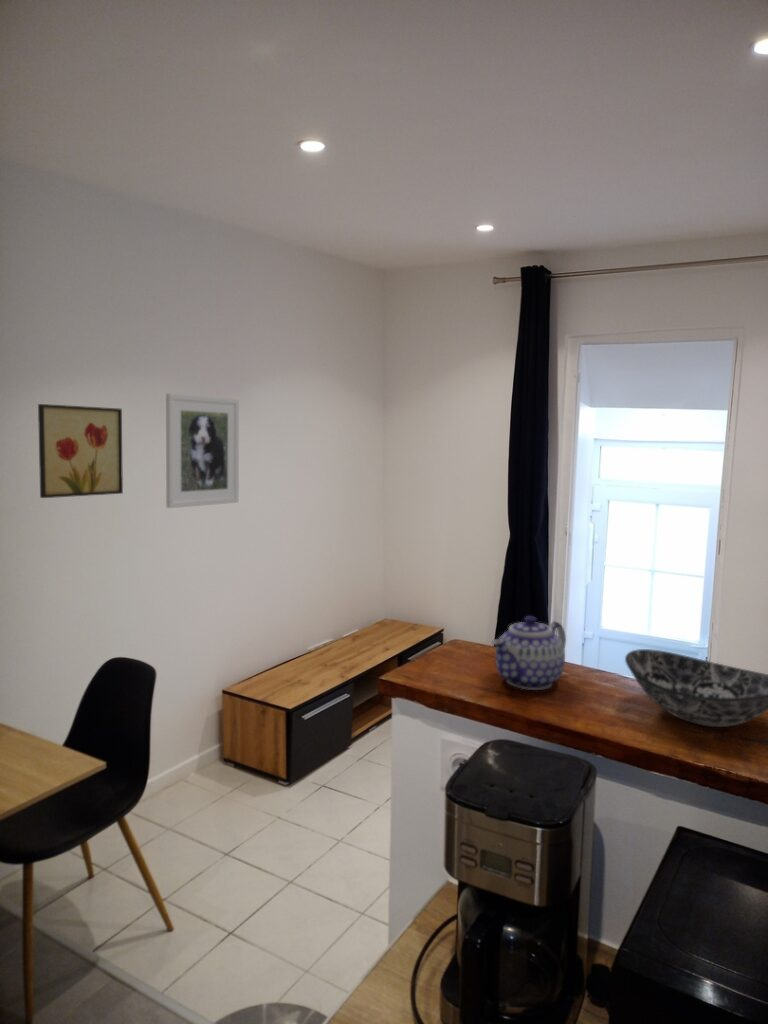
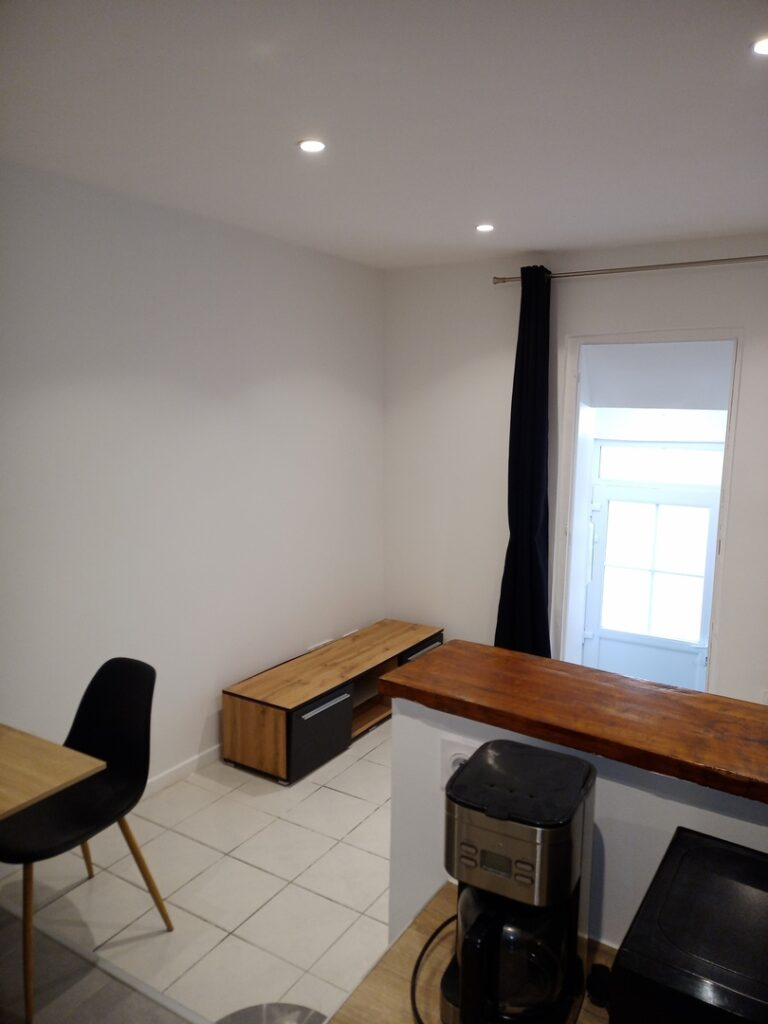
- bowl [624,648,768,728]
- wall art [37,403,124,499]
- teapot [491,615,567,691]
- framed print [165,393,240,509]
